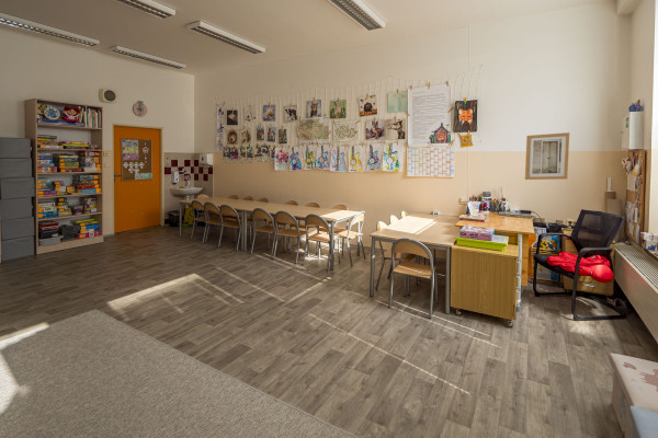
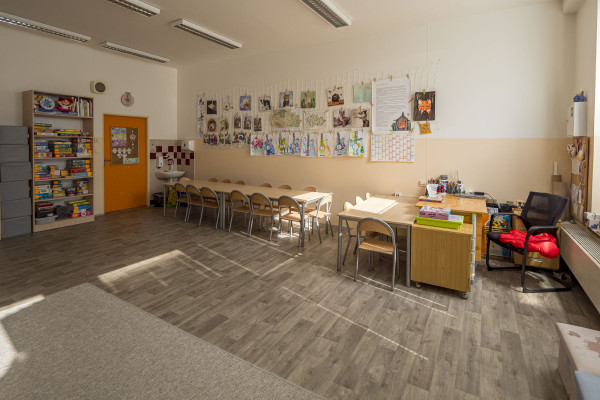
- wall art [524,131,570,181]
